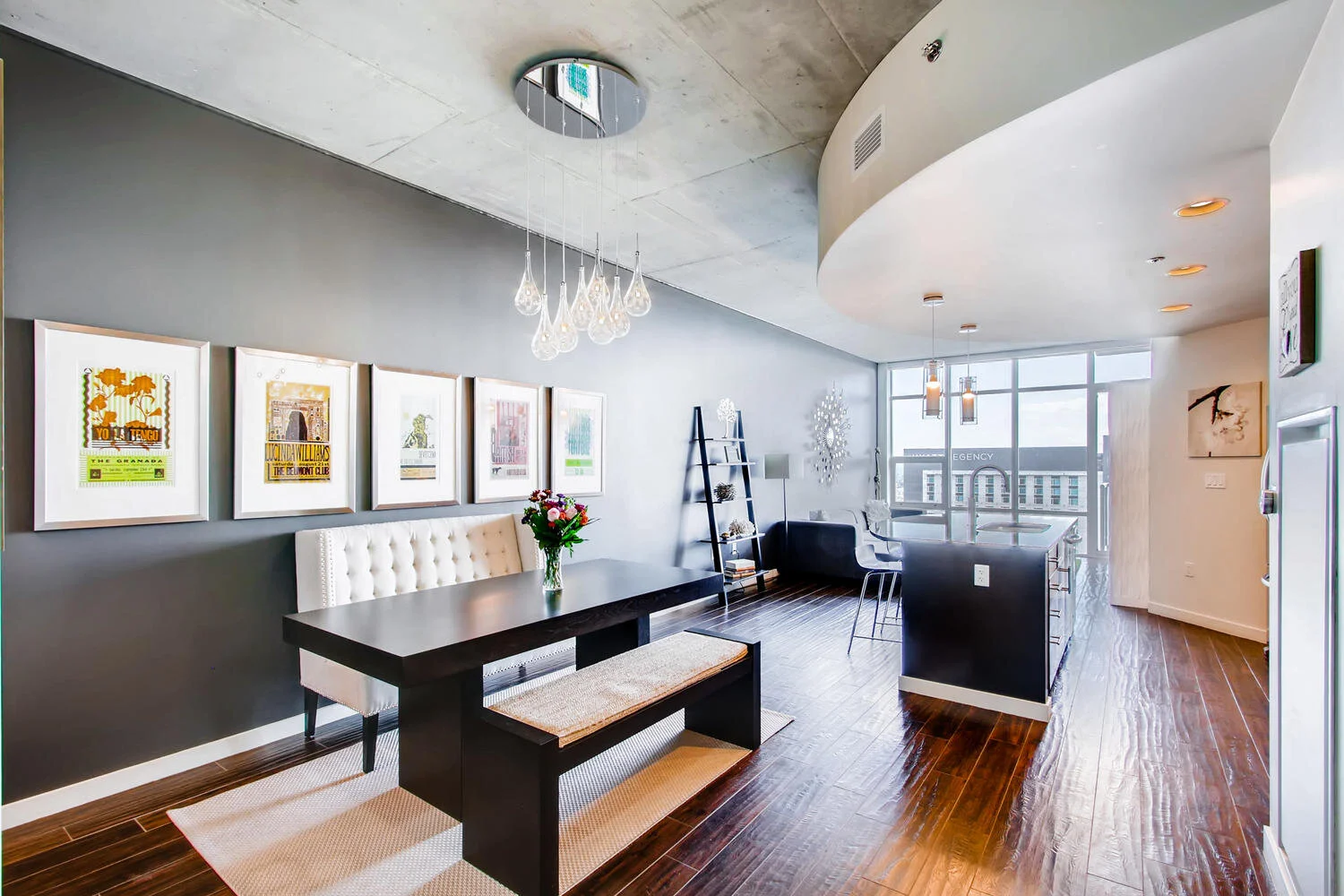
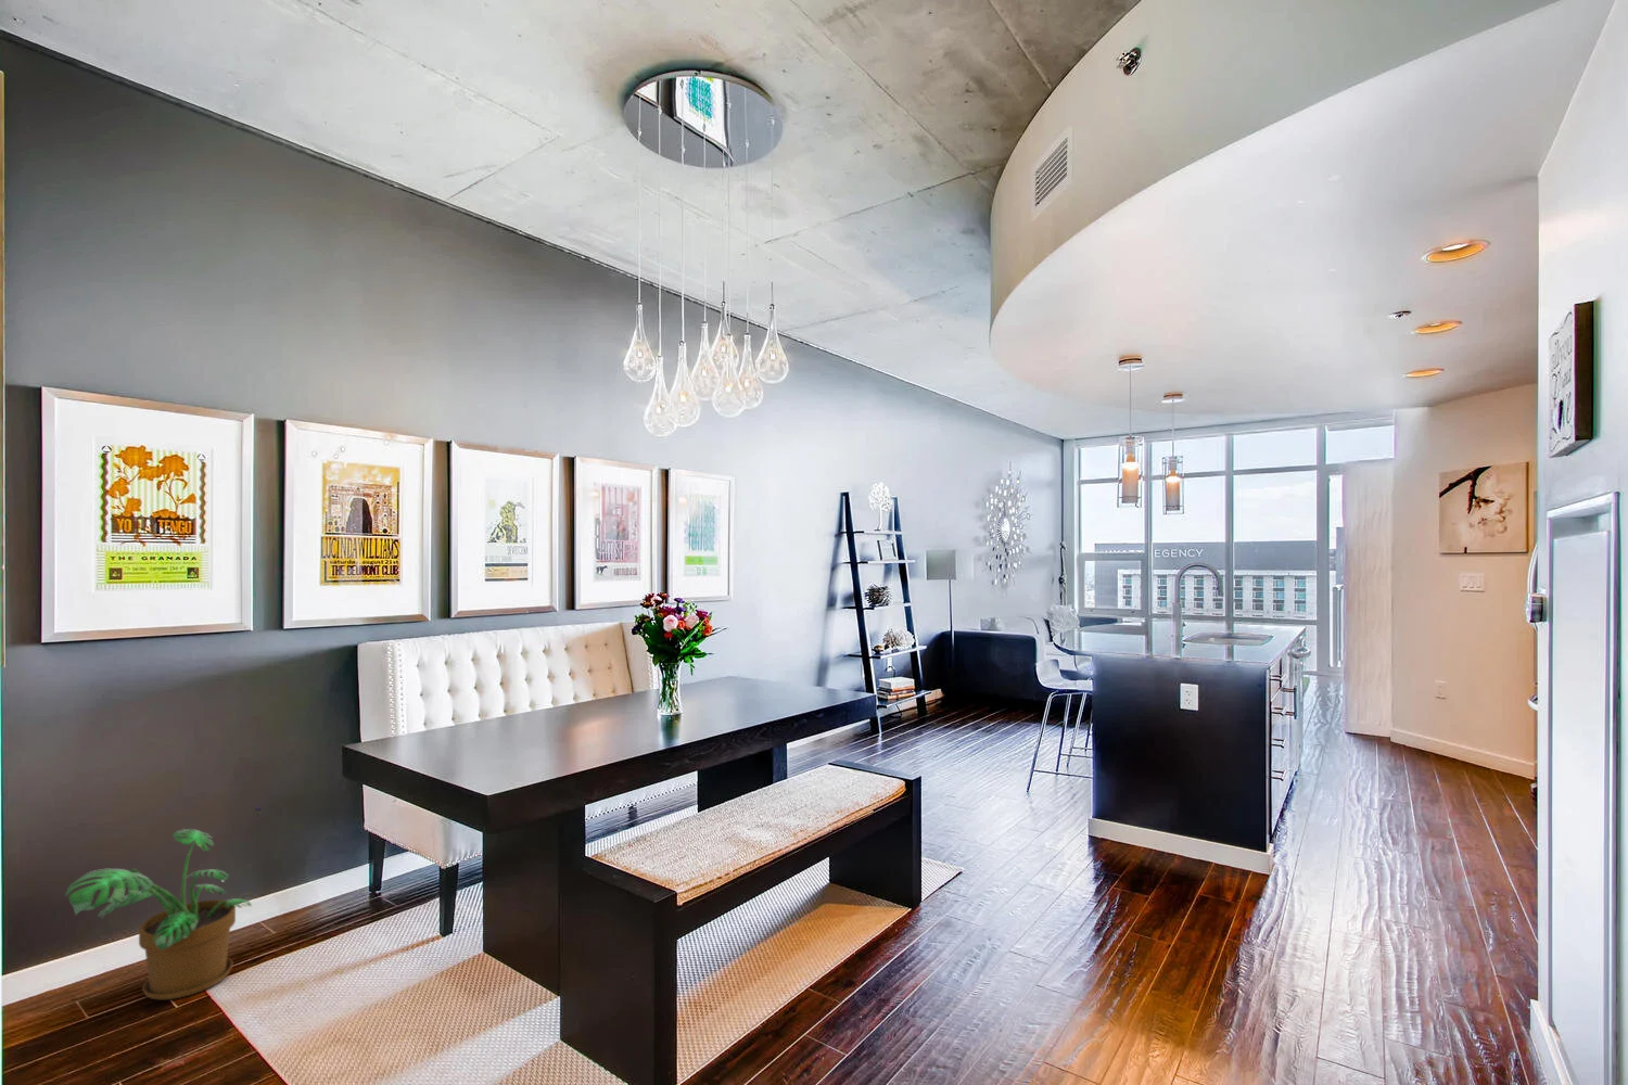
+ potted plant [64,828,253,1000]
